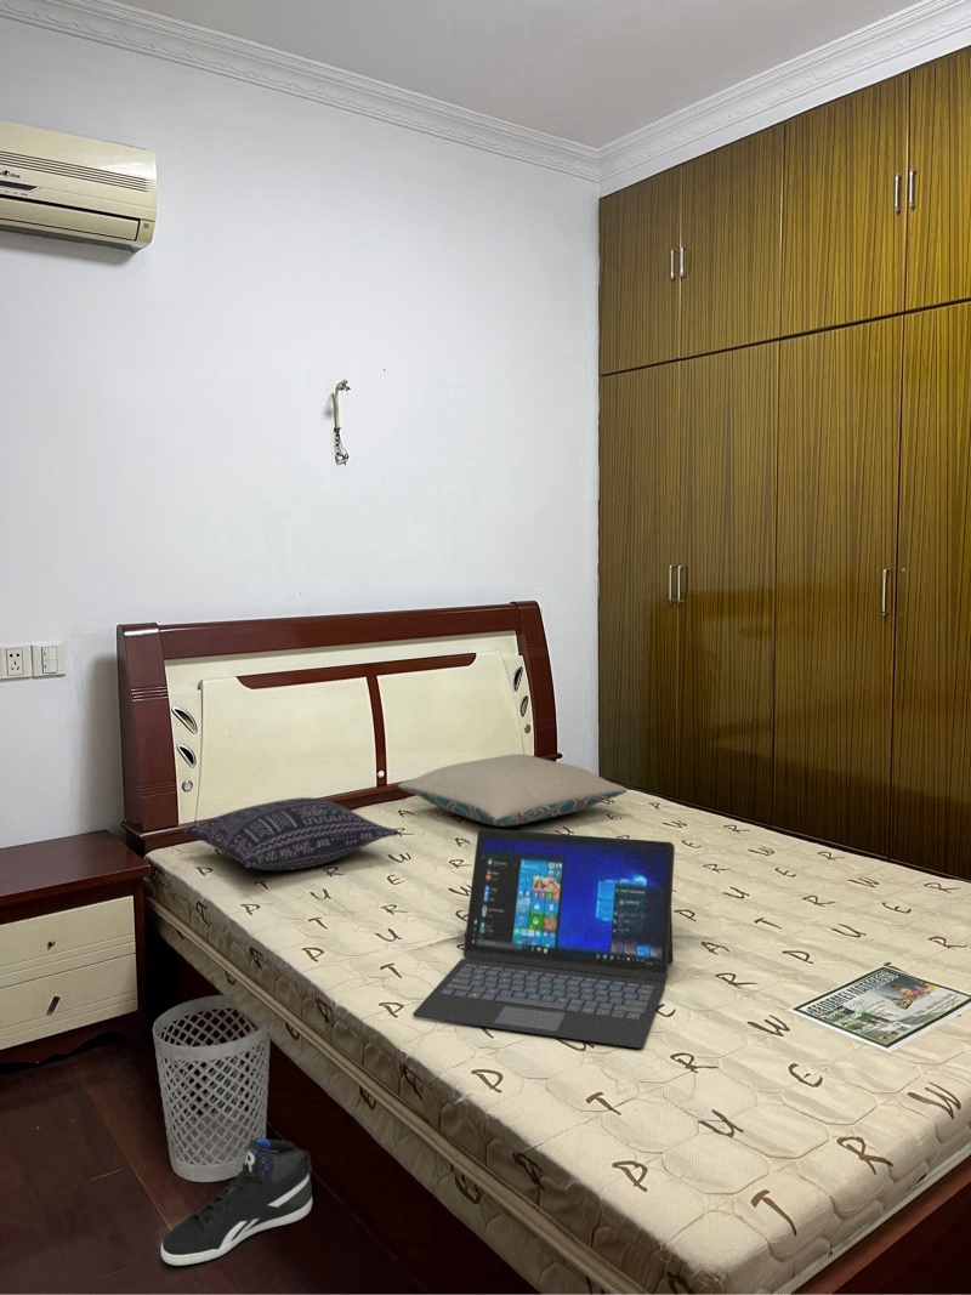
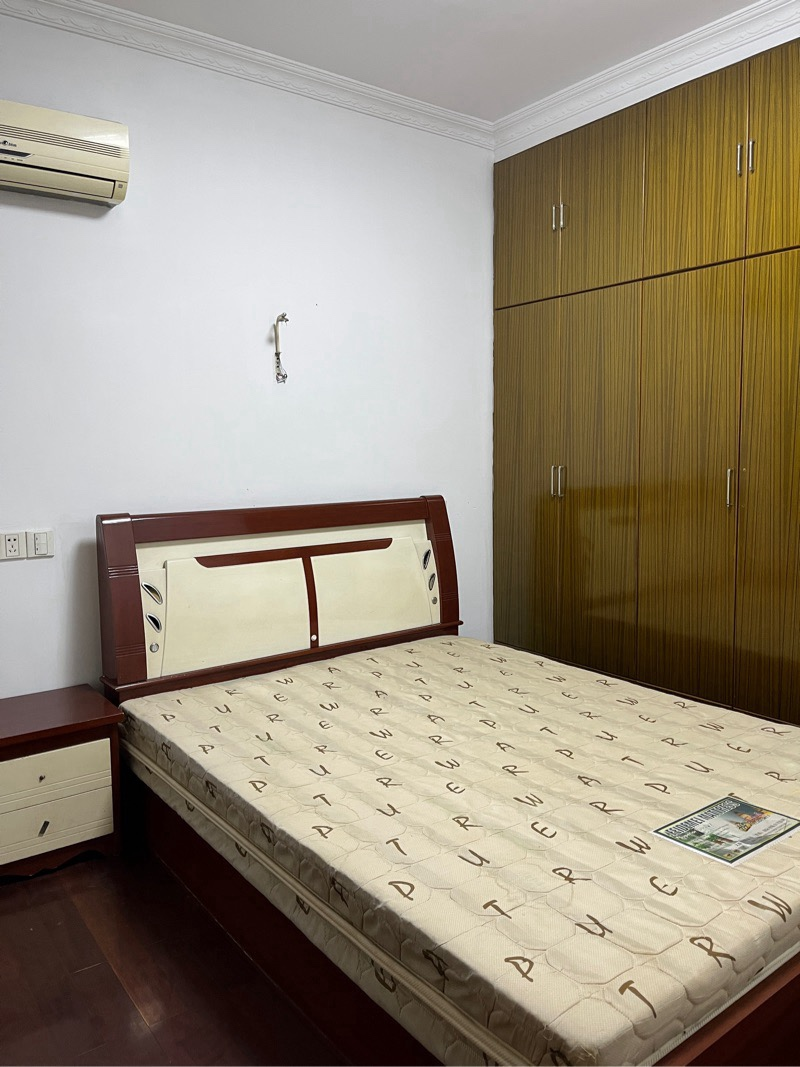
- pillow [397,752,629,828]
- laptop [411,828,676,1049]
- wastebasket [152,994,272,1183]
- pillow [182,796,401,871]
- sneaker [160,1138,313,1266]
